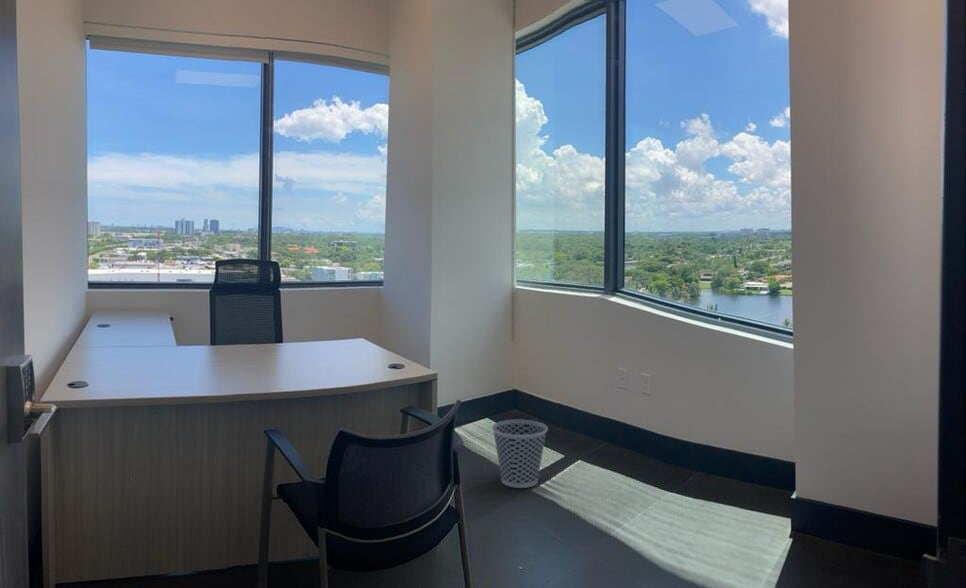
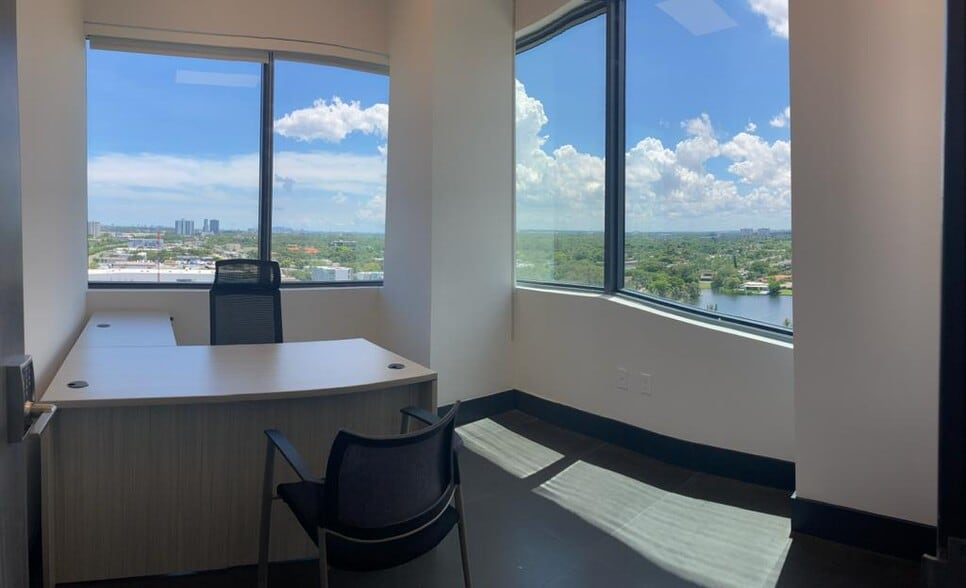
- wastebasket [491,419,549,489]
